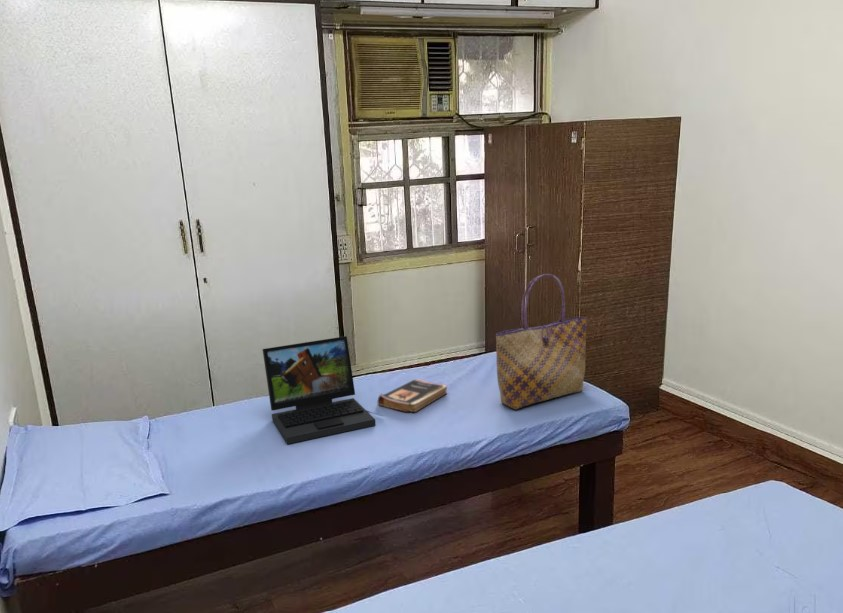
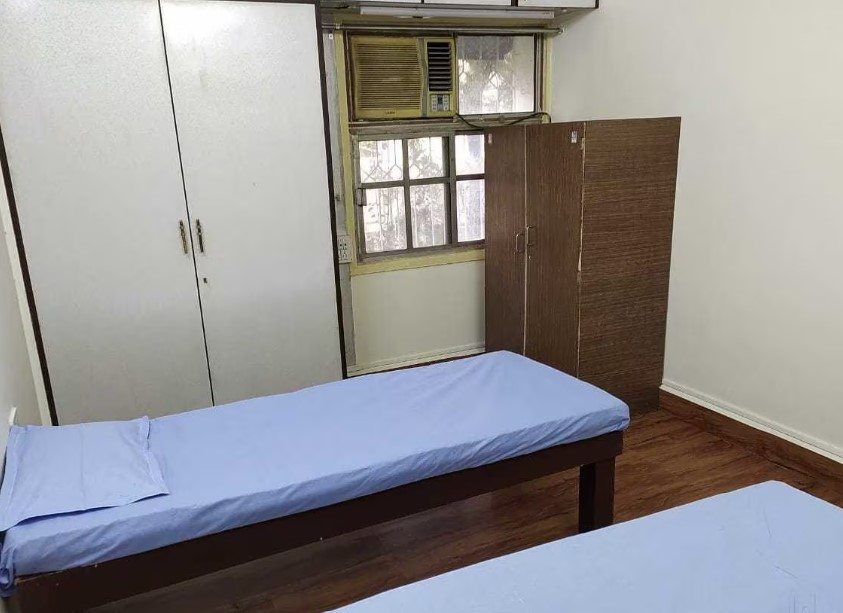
- laptop [262,335,377,445]
- tote bag [495,273,588,411]
- book [377,378,448,413]
